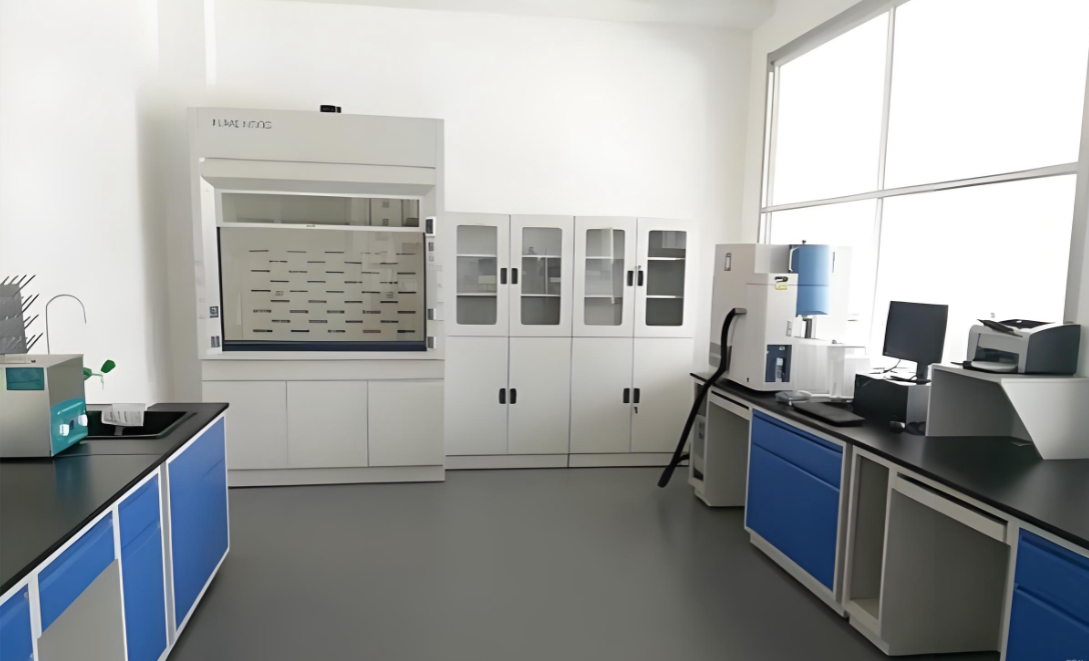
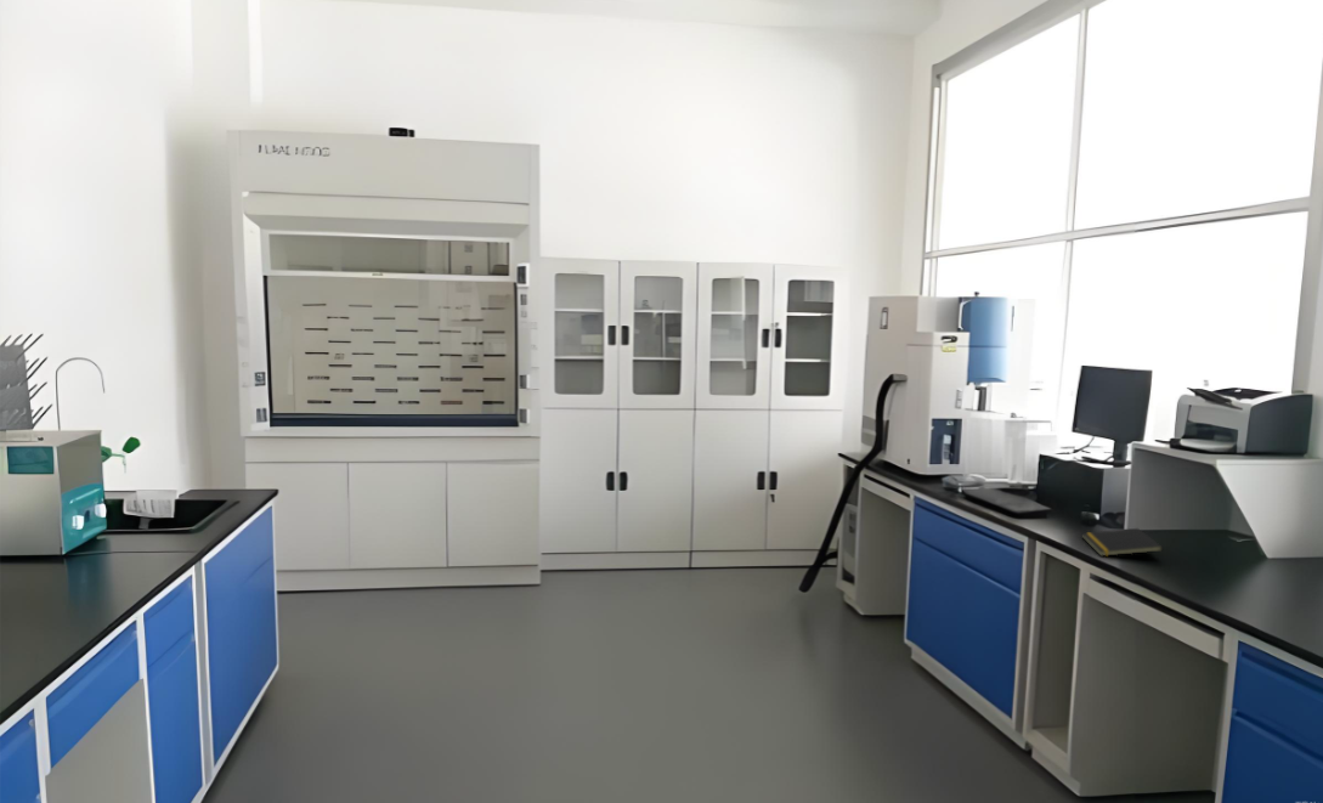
+ notepad [1081,527,1164,558]
